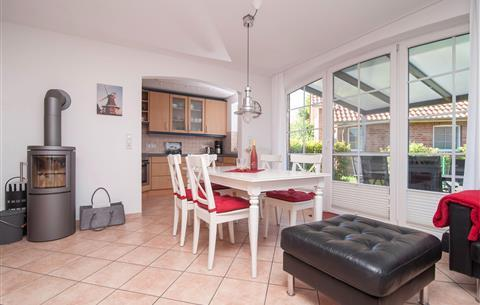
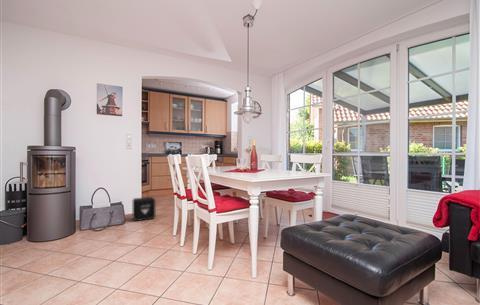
+ air purifier [132,196,156,222]
